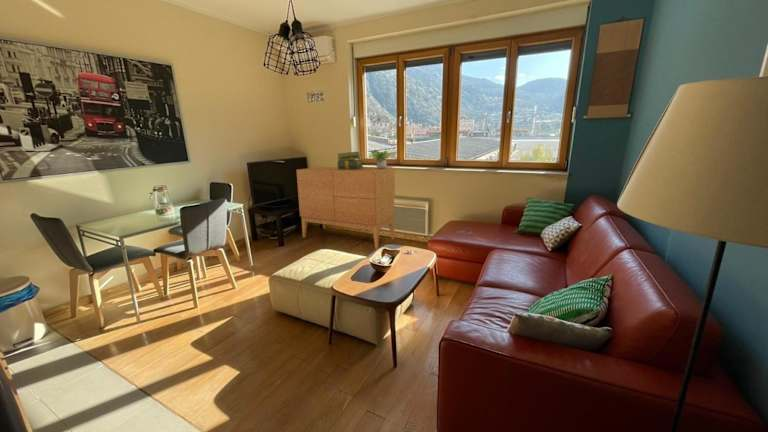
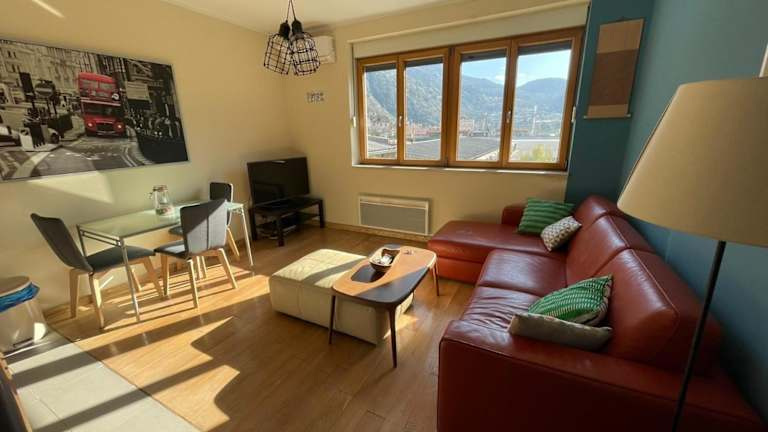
- sideboard [296,166,396,250]
- potted plant [369,148,392,169]
- stack of books [336,151,365,170]
